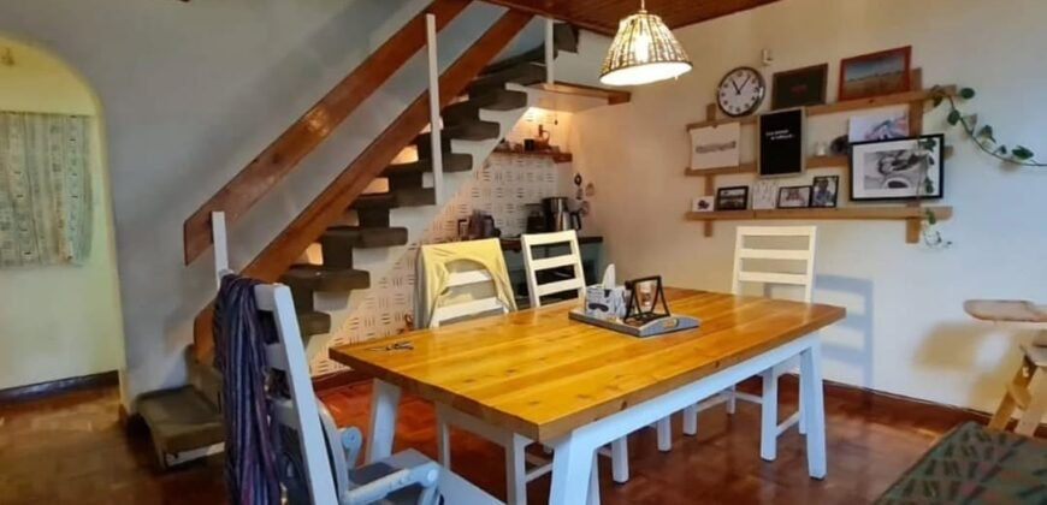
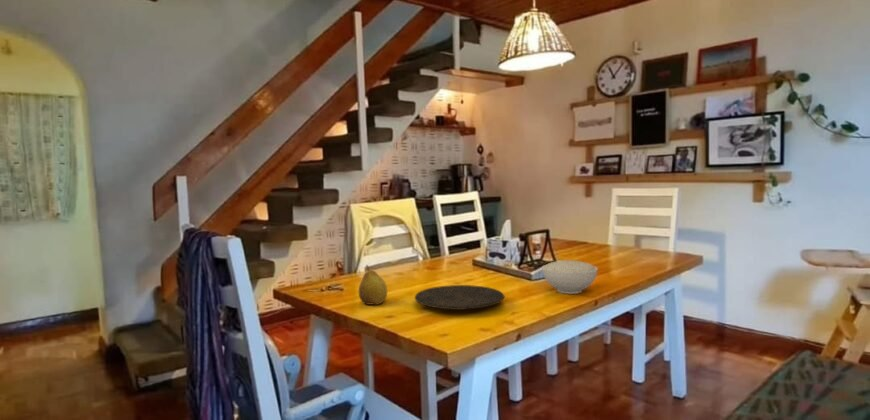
+ plate [414,284,505,311]
+ fruit [358,264,388,306]
+ bowl [541,260,599,295]
